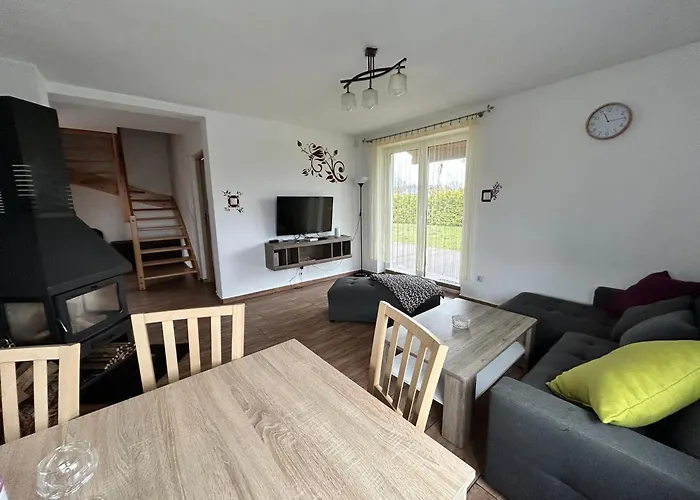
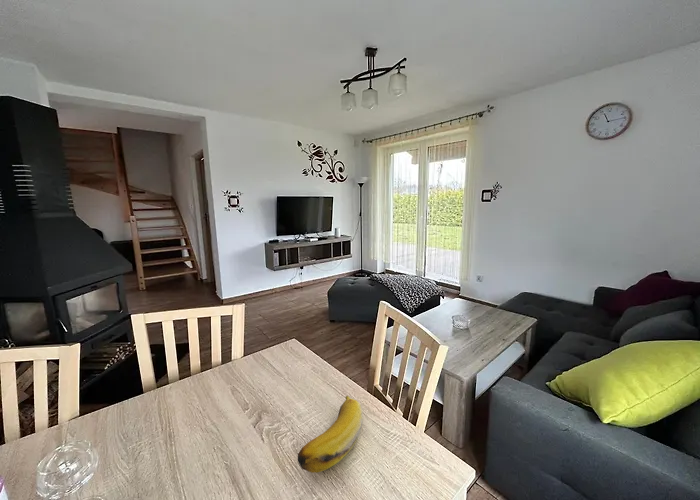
+ banana [297,395,364,474]
